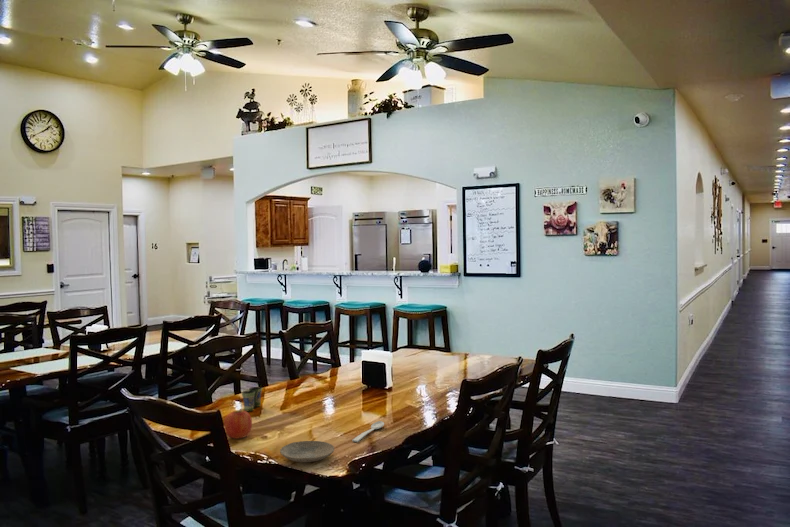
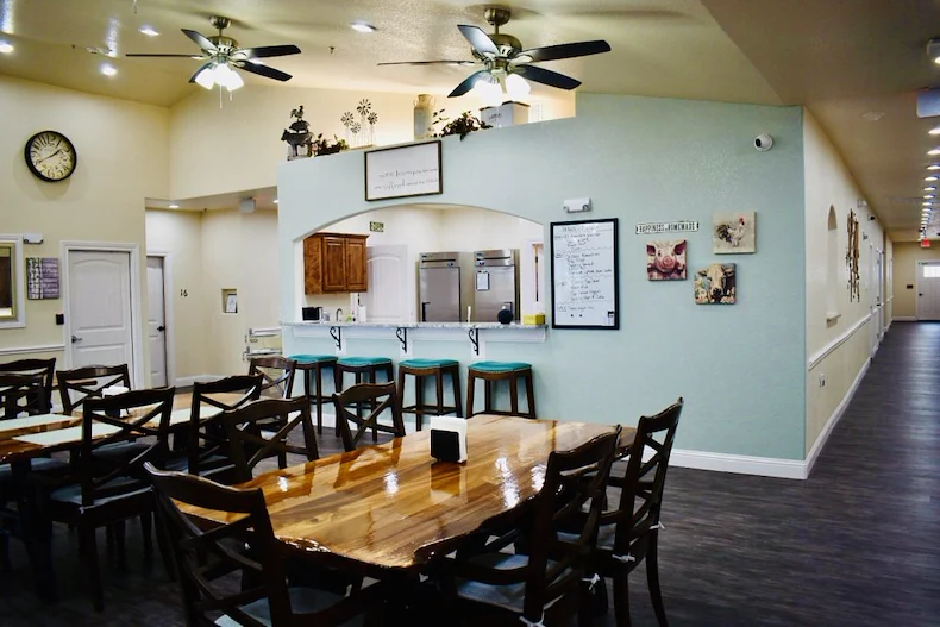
- cup [241,386,263,412]
- spoon [351,420,385,443]
- plate [279,440,335,463]
- fruit [223,408,253,440]
